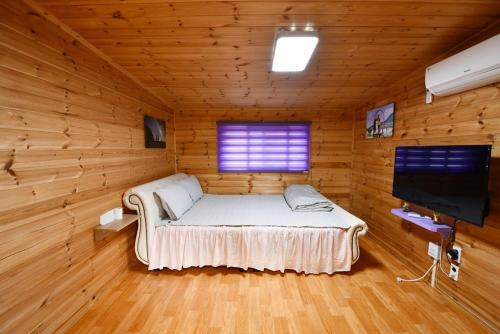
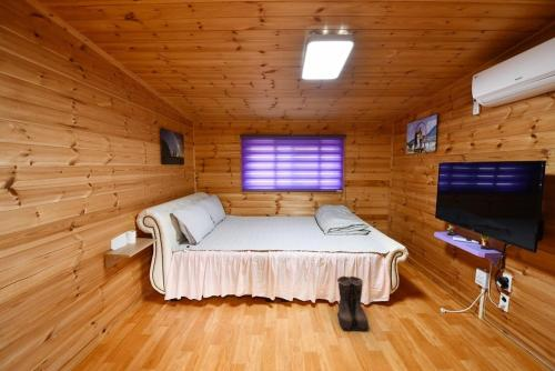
+ boots [336,275,372,332]
